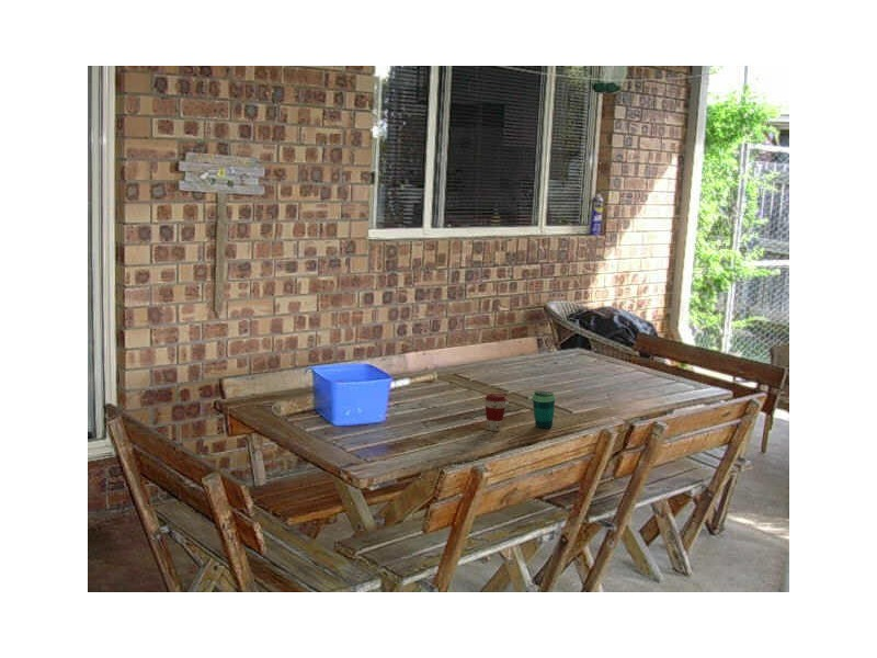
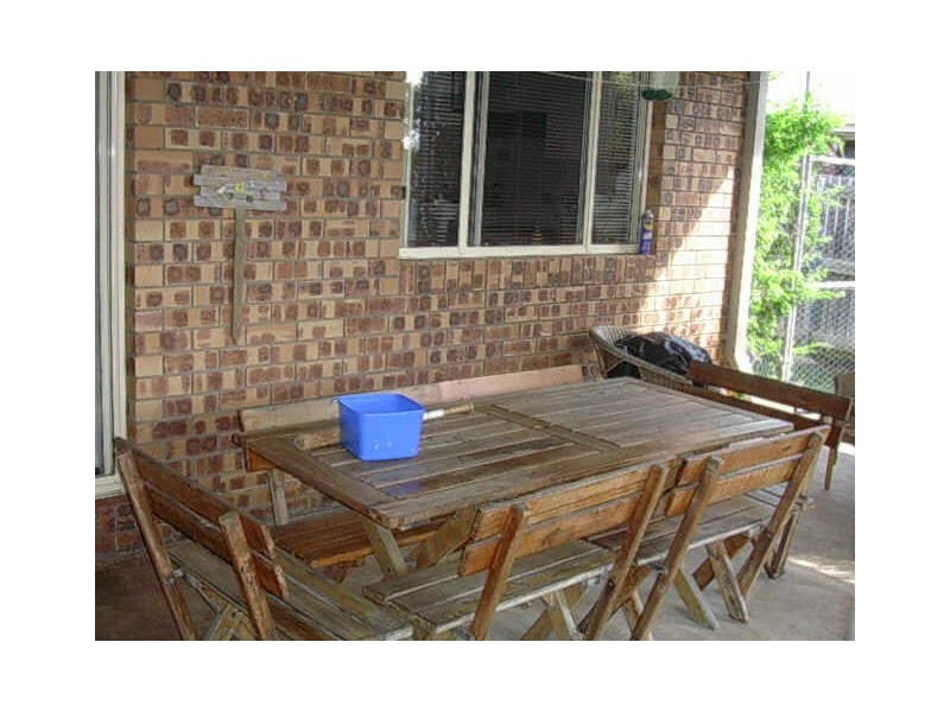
- coffee cup [483,393,508,432]
- cup [531,389,557,429]
